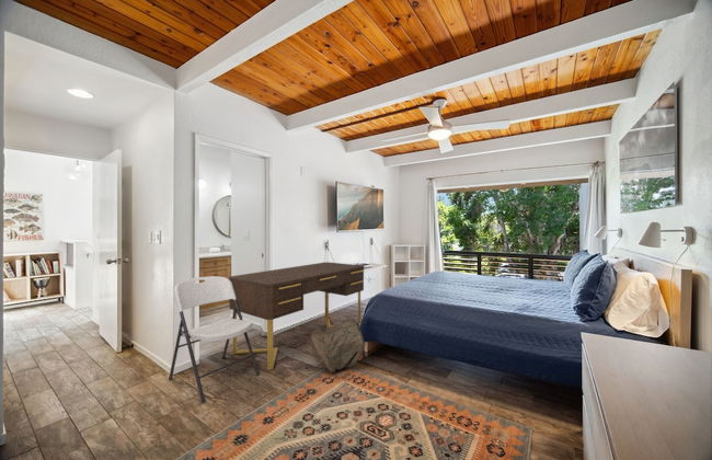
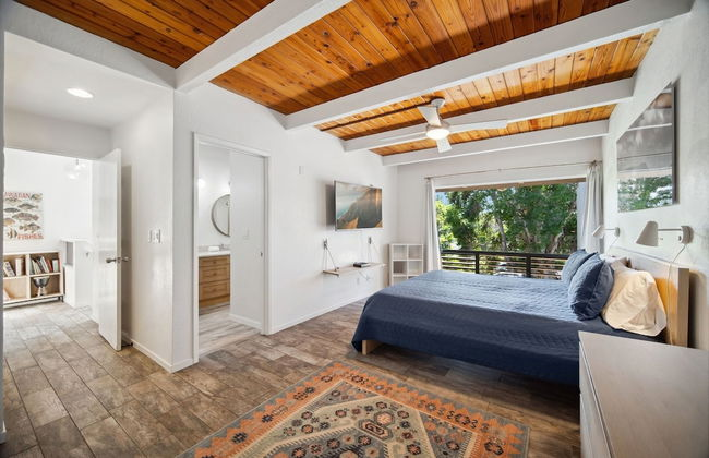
- bag [310,318,366,373]
- chair [168,275,261,404]
- desk [228,261,365,371]
